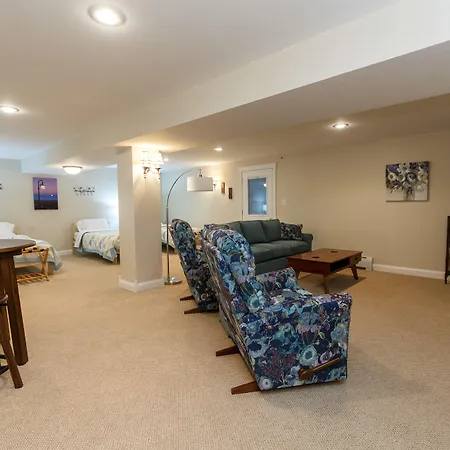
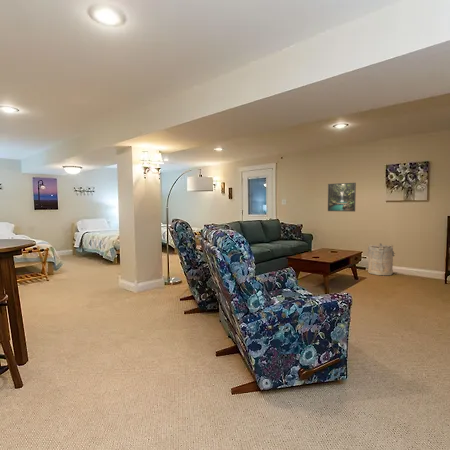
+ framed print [327,182,357,213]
+ laundry hamper [366,242,396,276]
